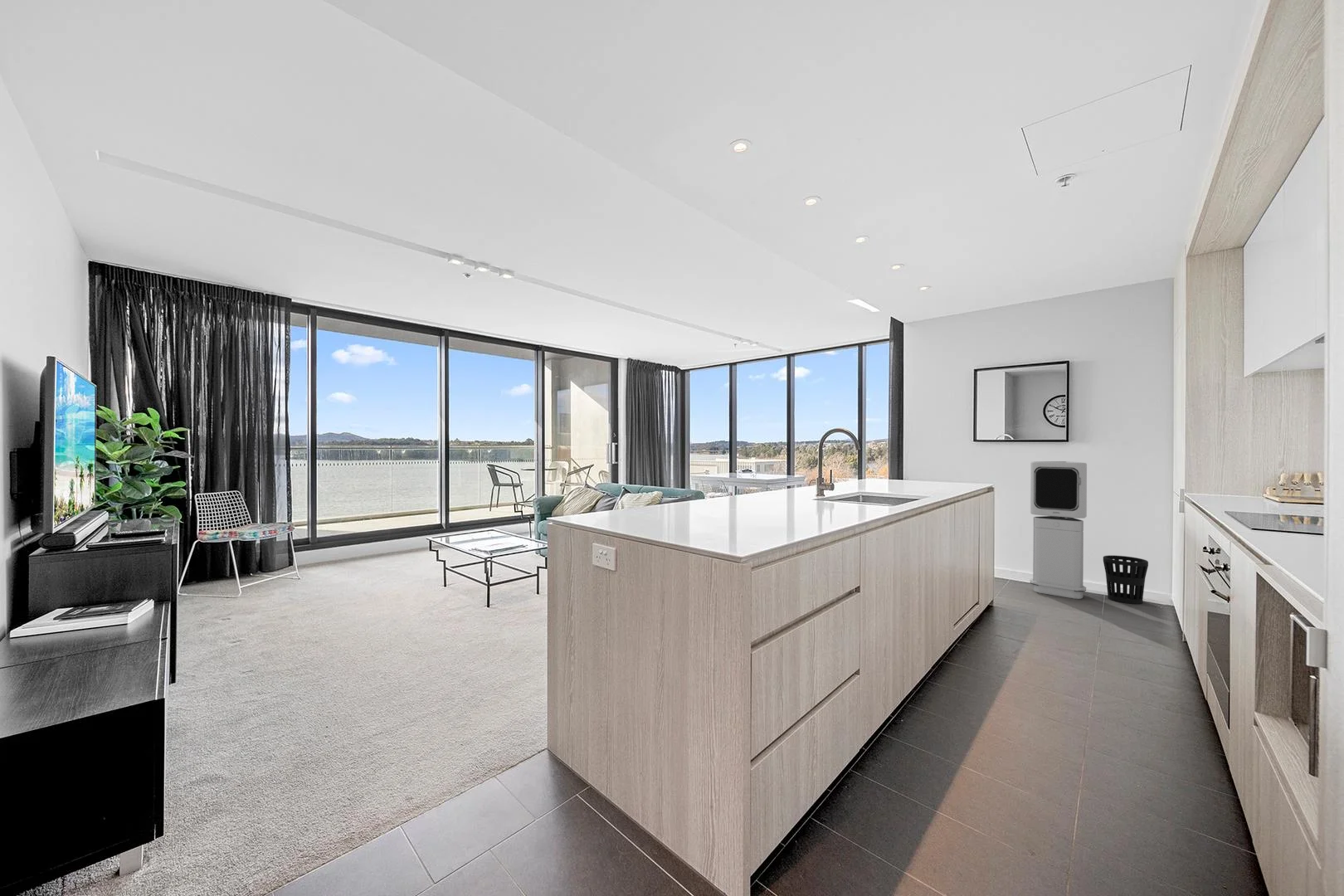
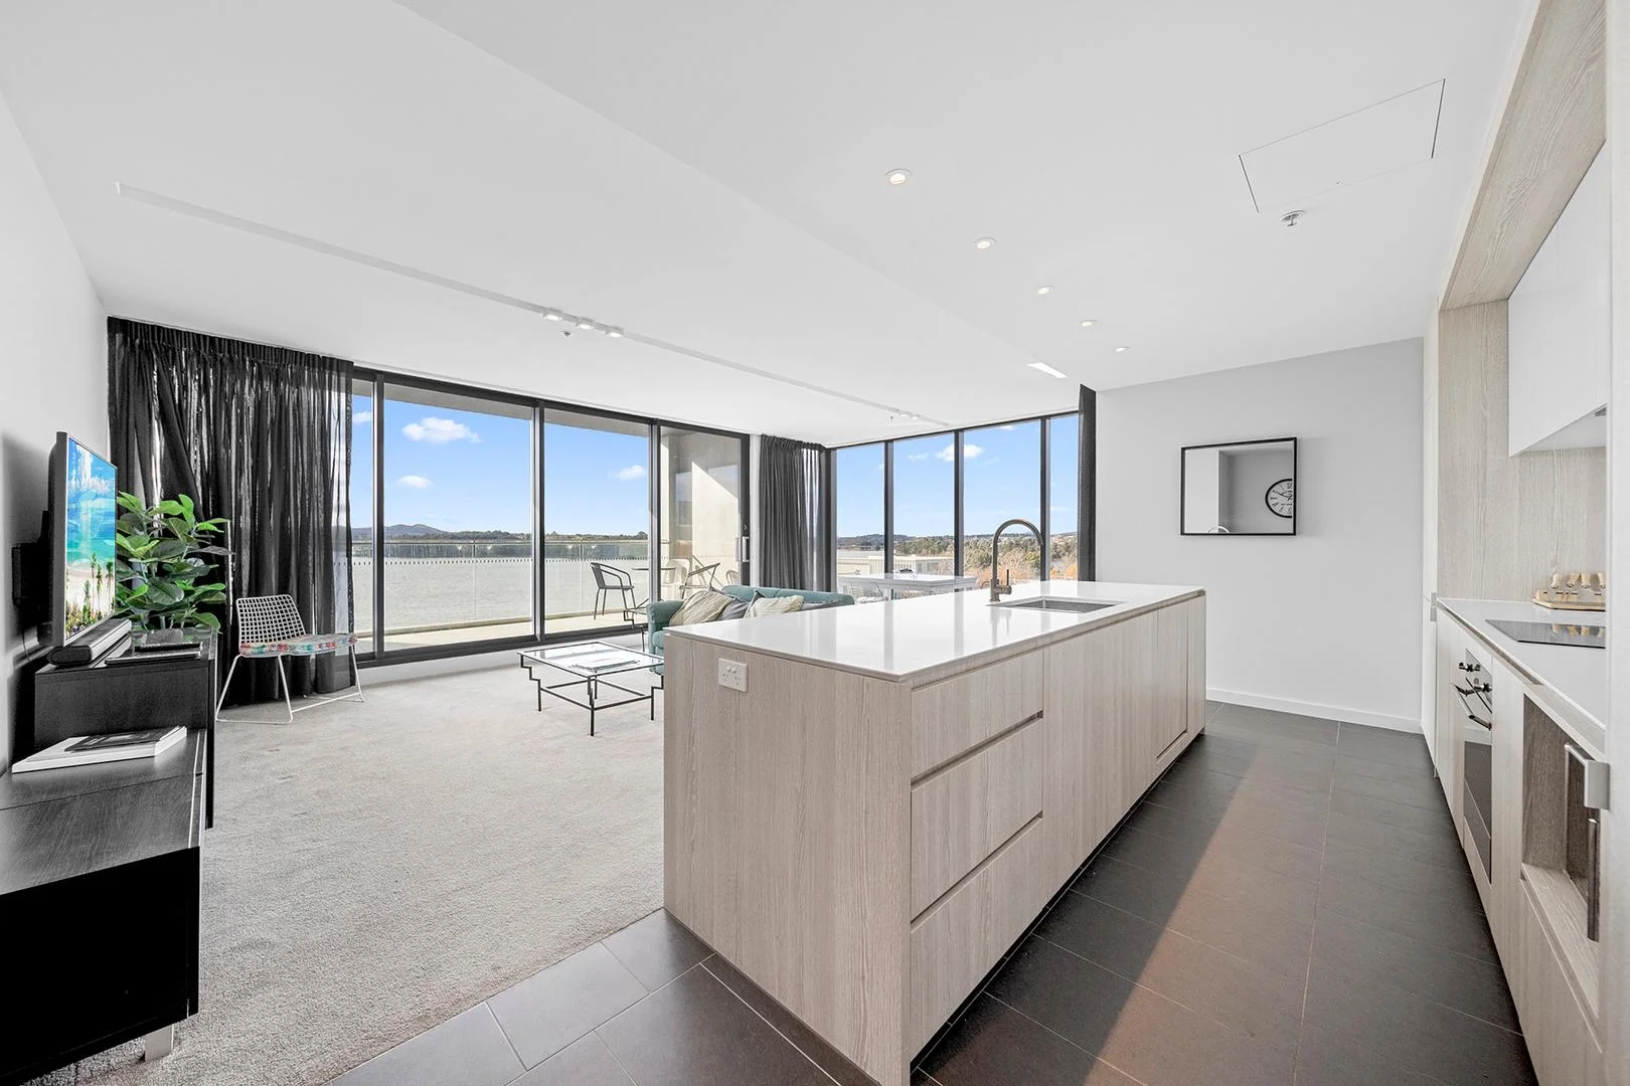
- wastebasket [1103,554,1149,605]
- air purifier [1030,460,1088,600]
